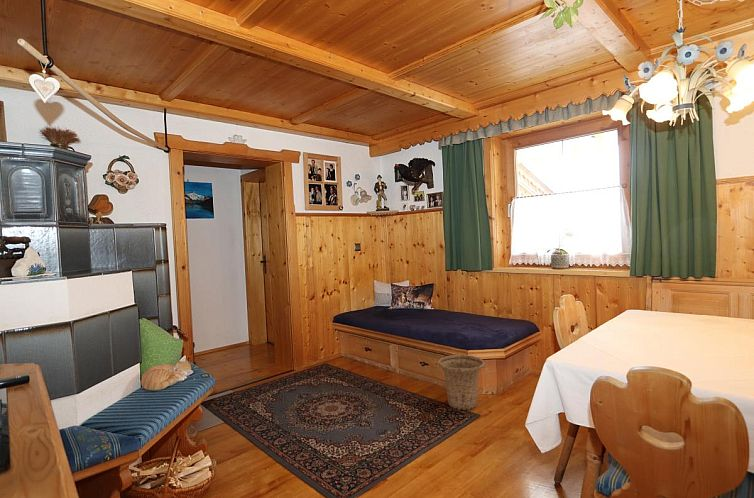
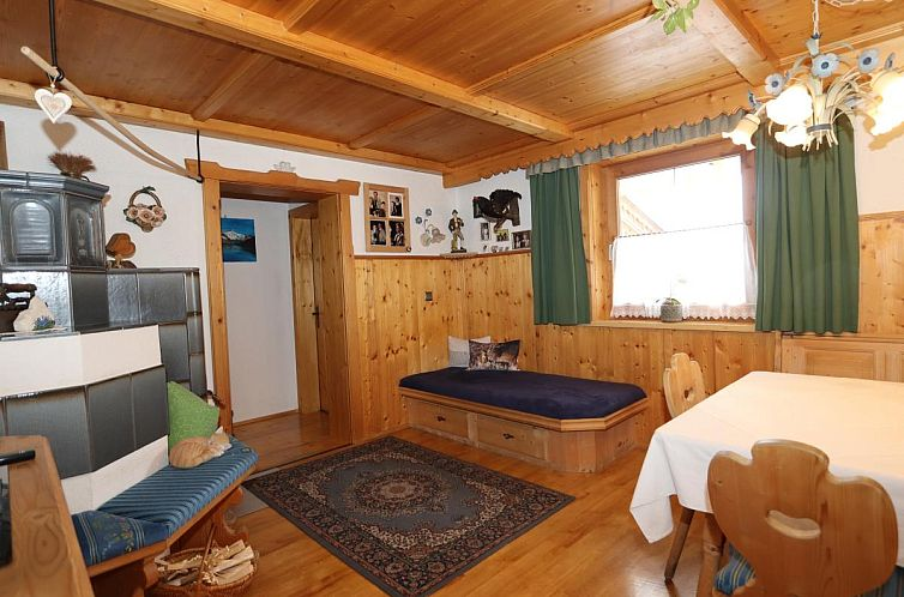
- basket [437,354,486,411]
